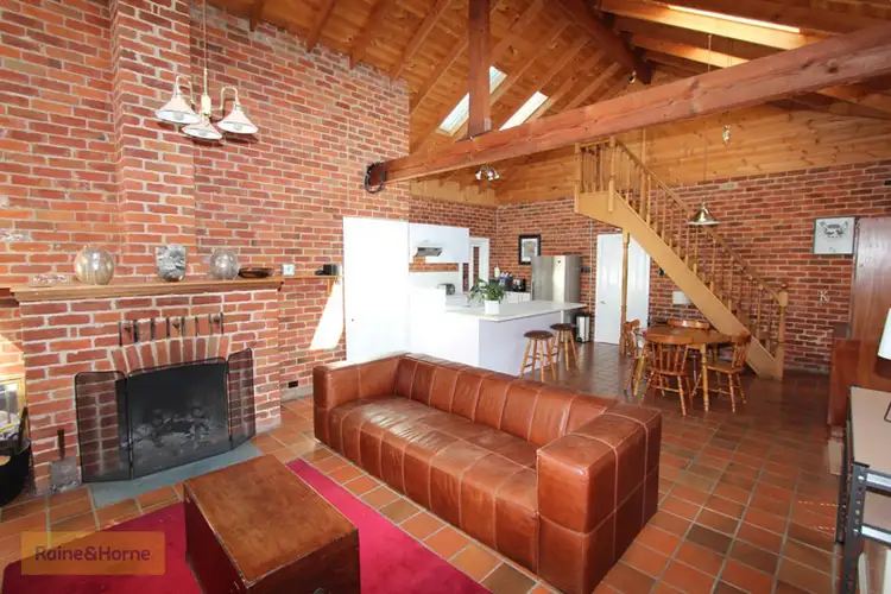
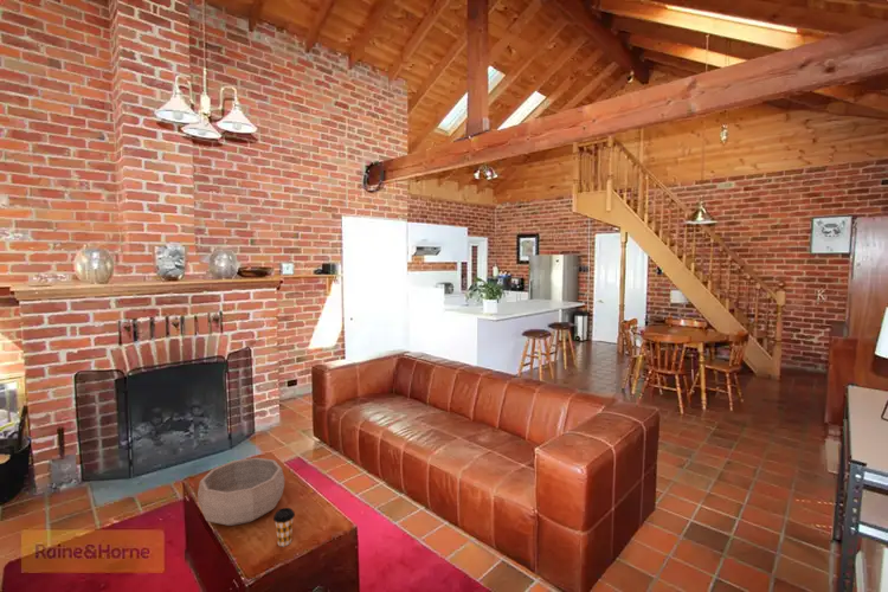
+ decorative bowl [197,457,285,527]
+ coffee cup [272,507,296,547]
